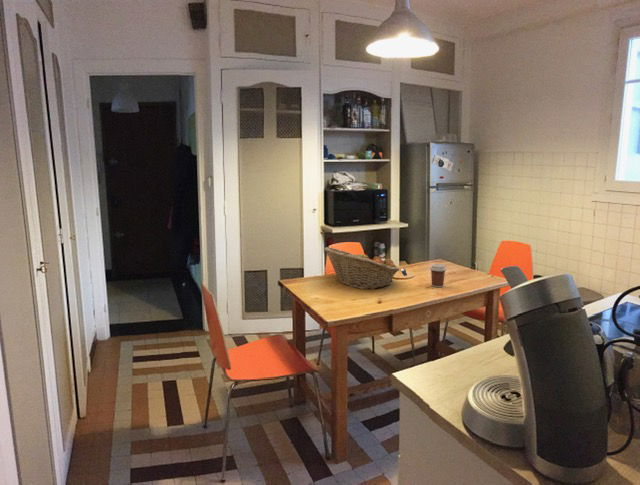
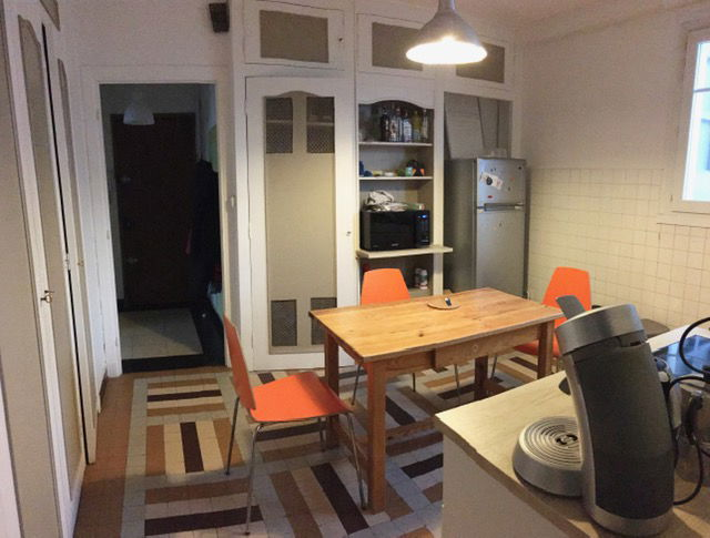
- fruit basket [323,246,400,290]
- coffee cup [429,263,447,288]
